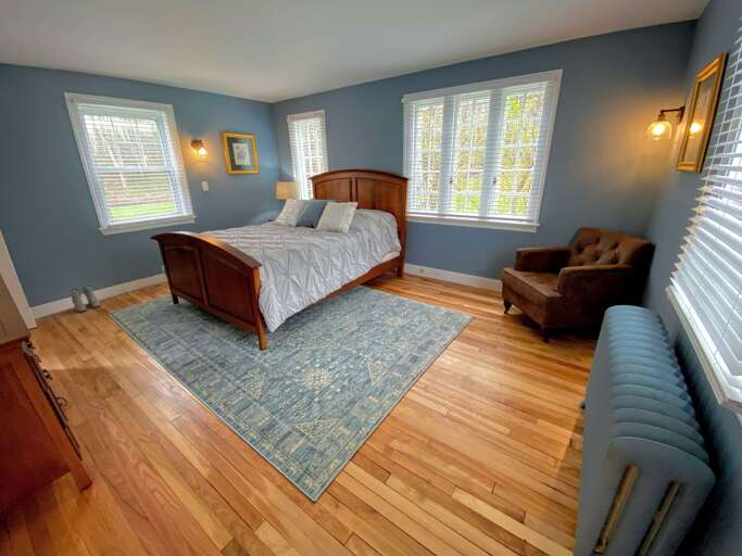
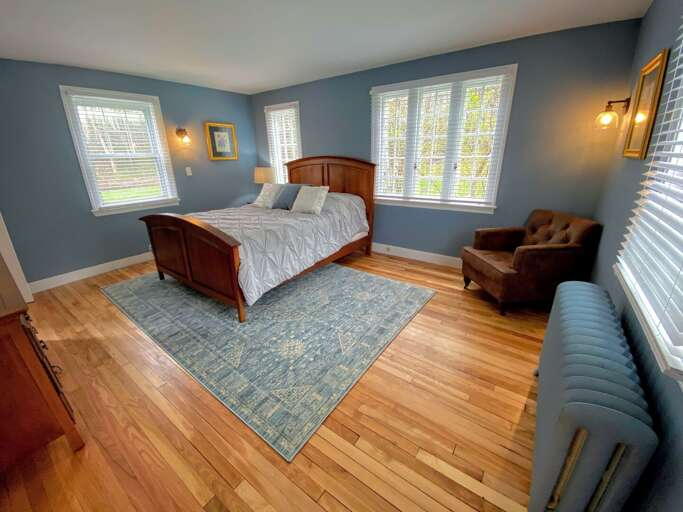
- boots [70,285,101,313]
